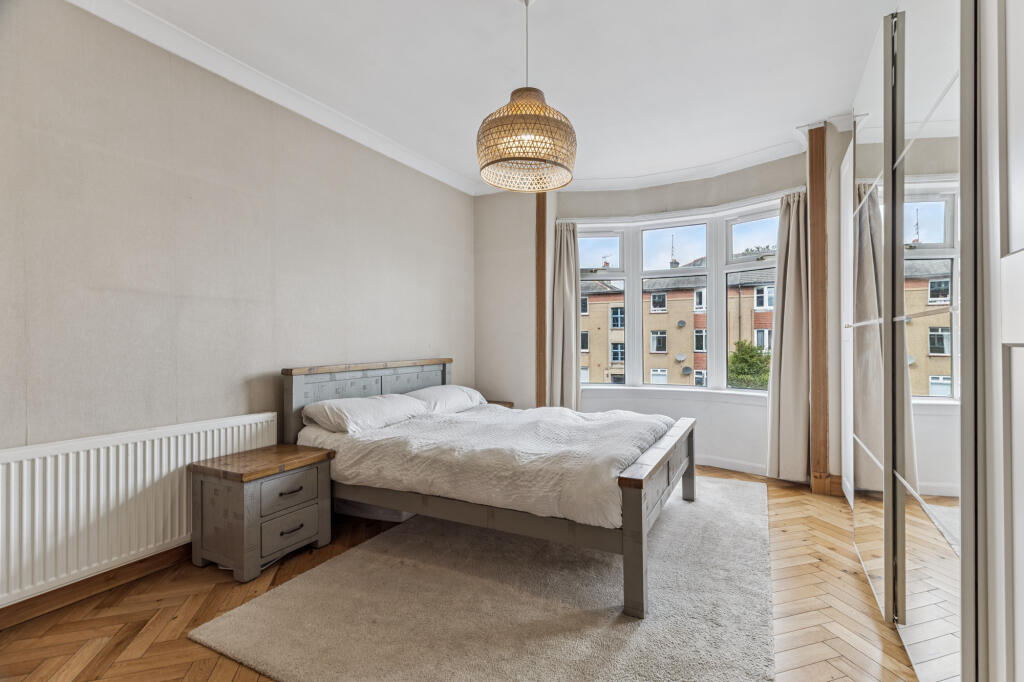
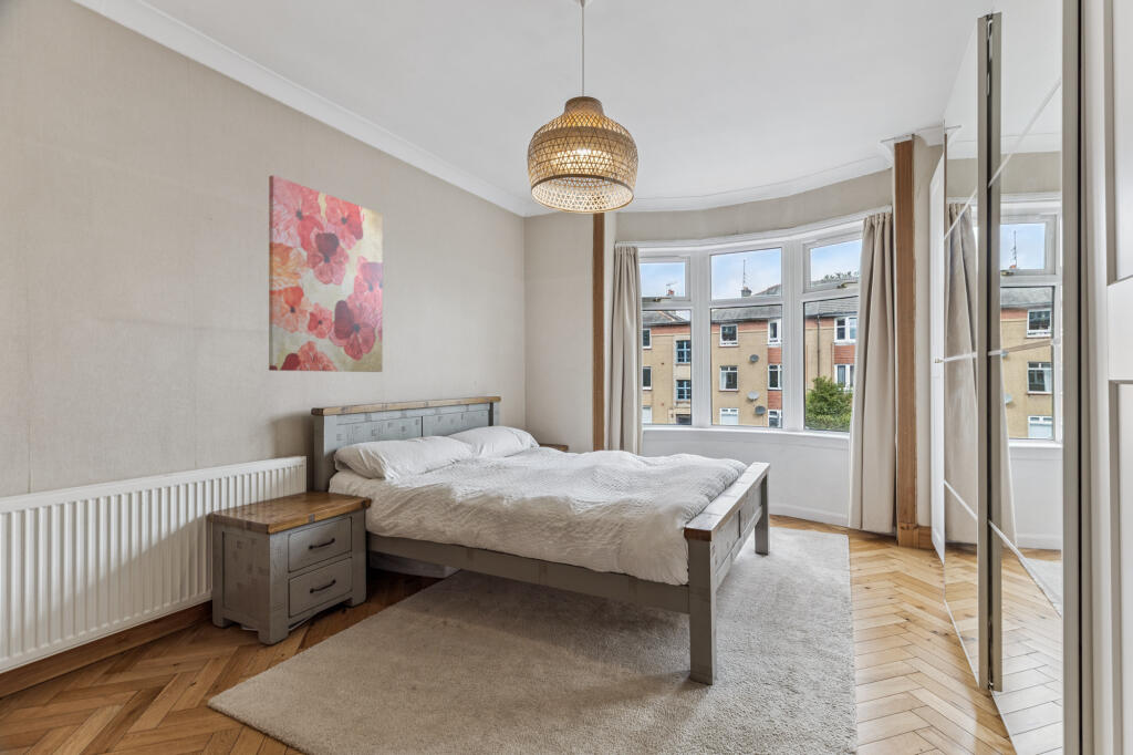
+ wall art [268,174,384,373]
